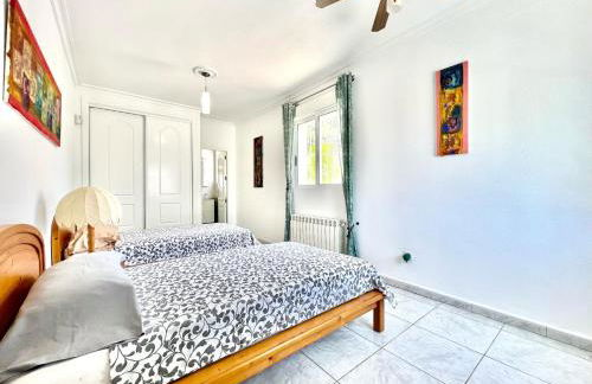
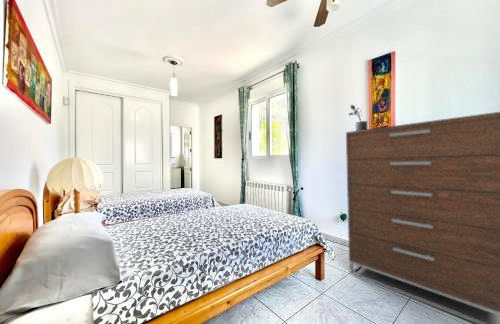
+ potted plant [348,104,368,131]
+ dresser [345,111,500,324]
